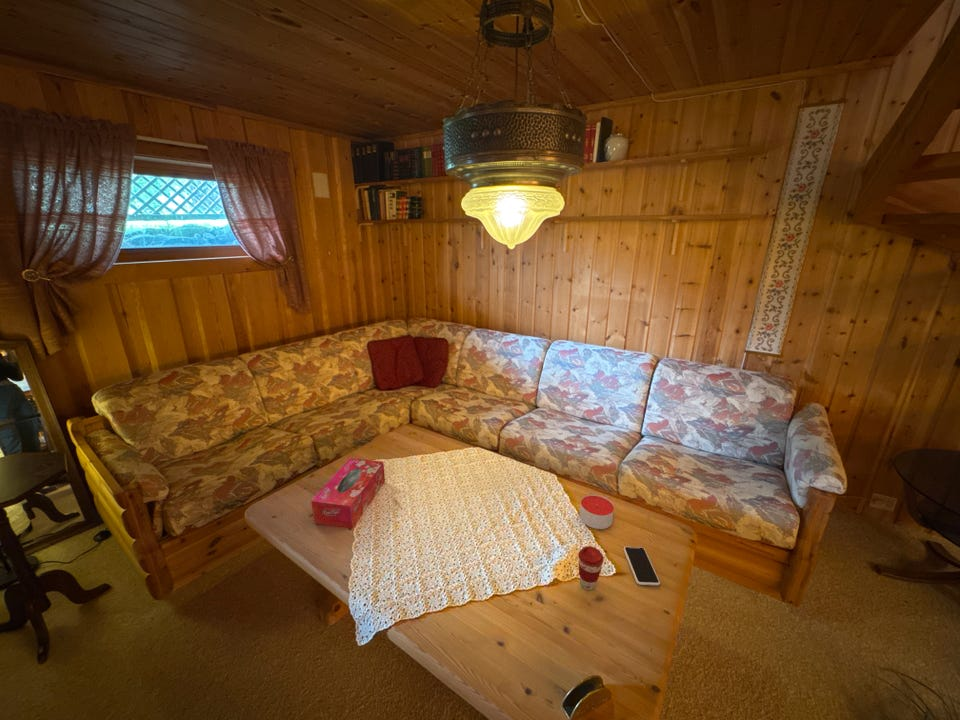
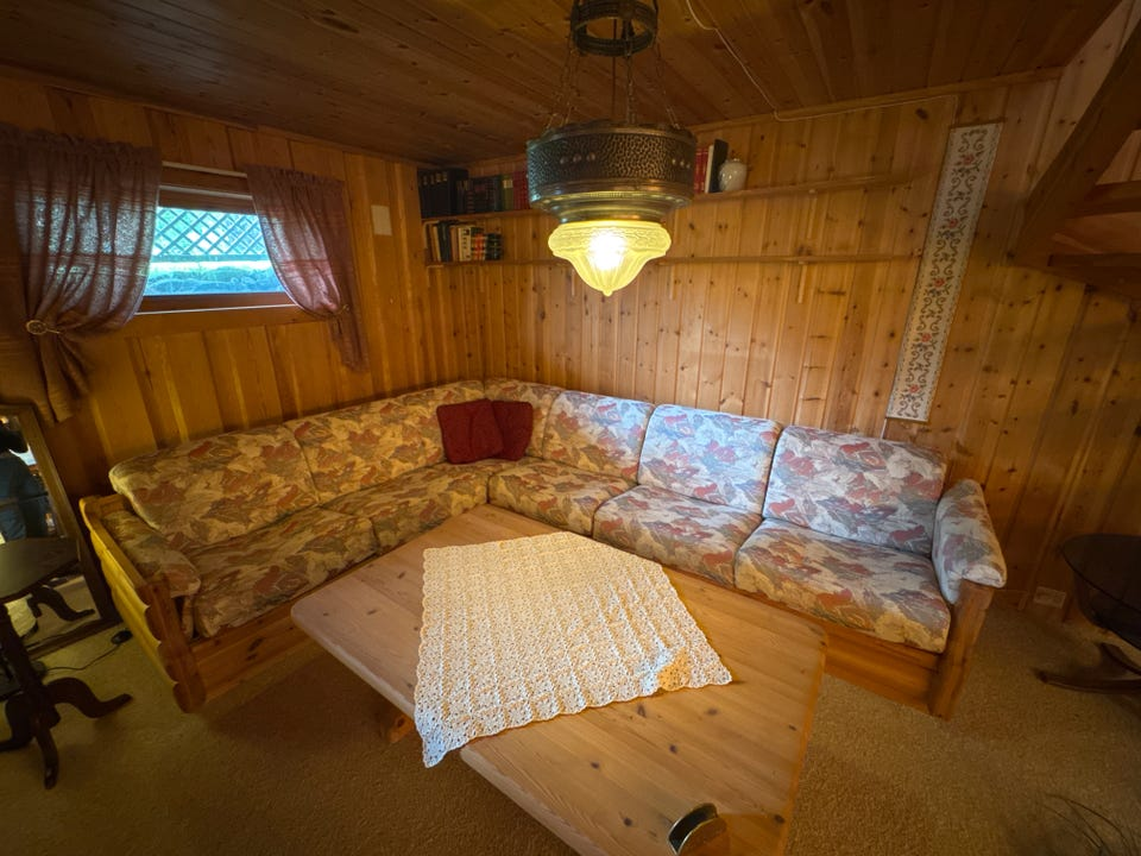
- smartphone [623,546,661,586]
- candle [579,493,615,530]
- tissue box [310,457,386,529]
- coffee cup [577,545,605,591]
